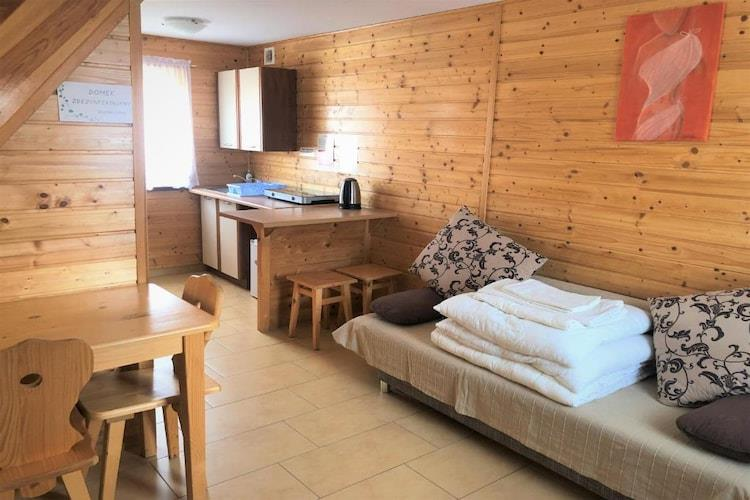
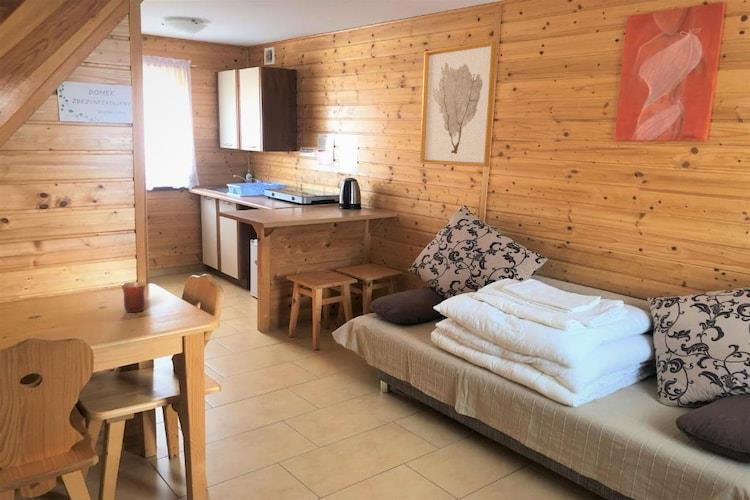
+ wall art [419,40,498,168]
+ mug [120,281,147,313]
